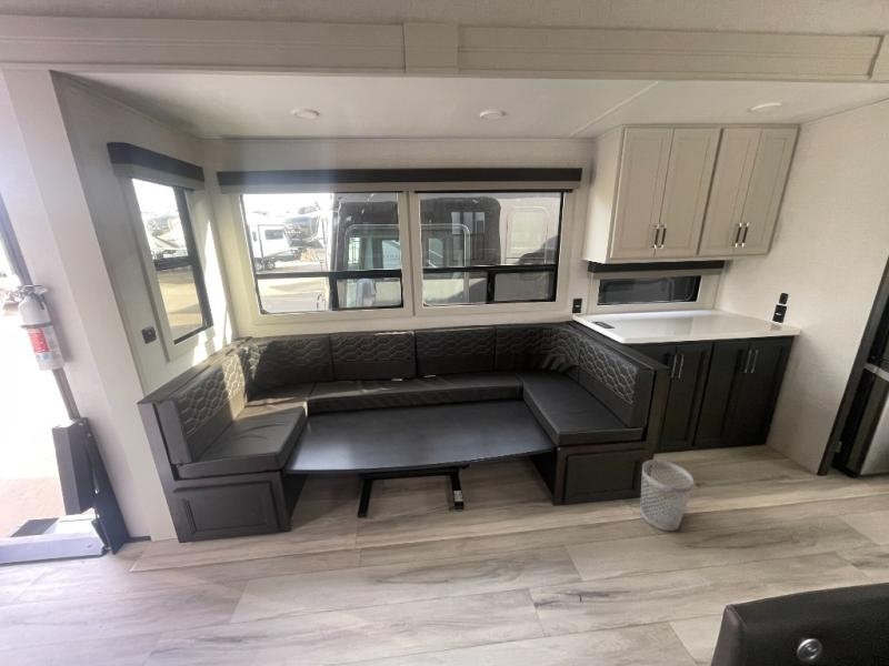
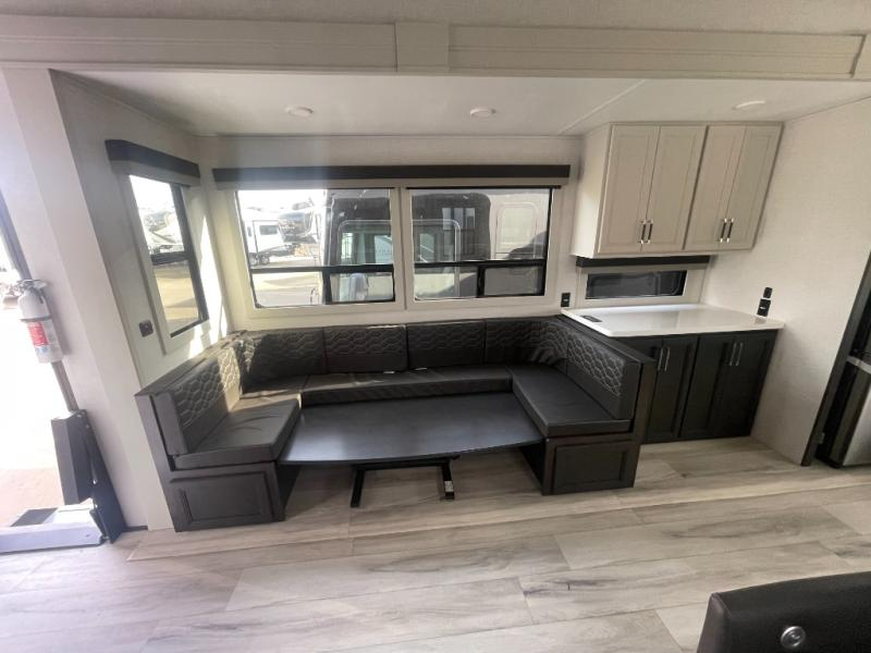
- wastebasket [639,458,695,532]
